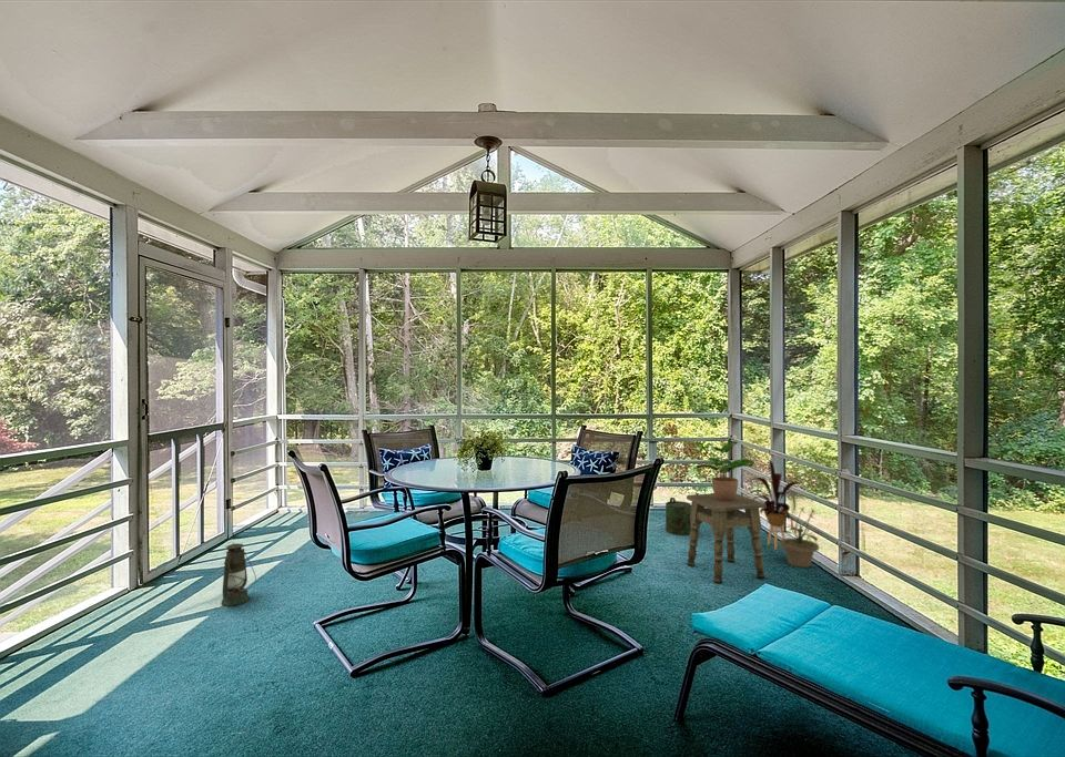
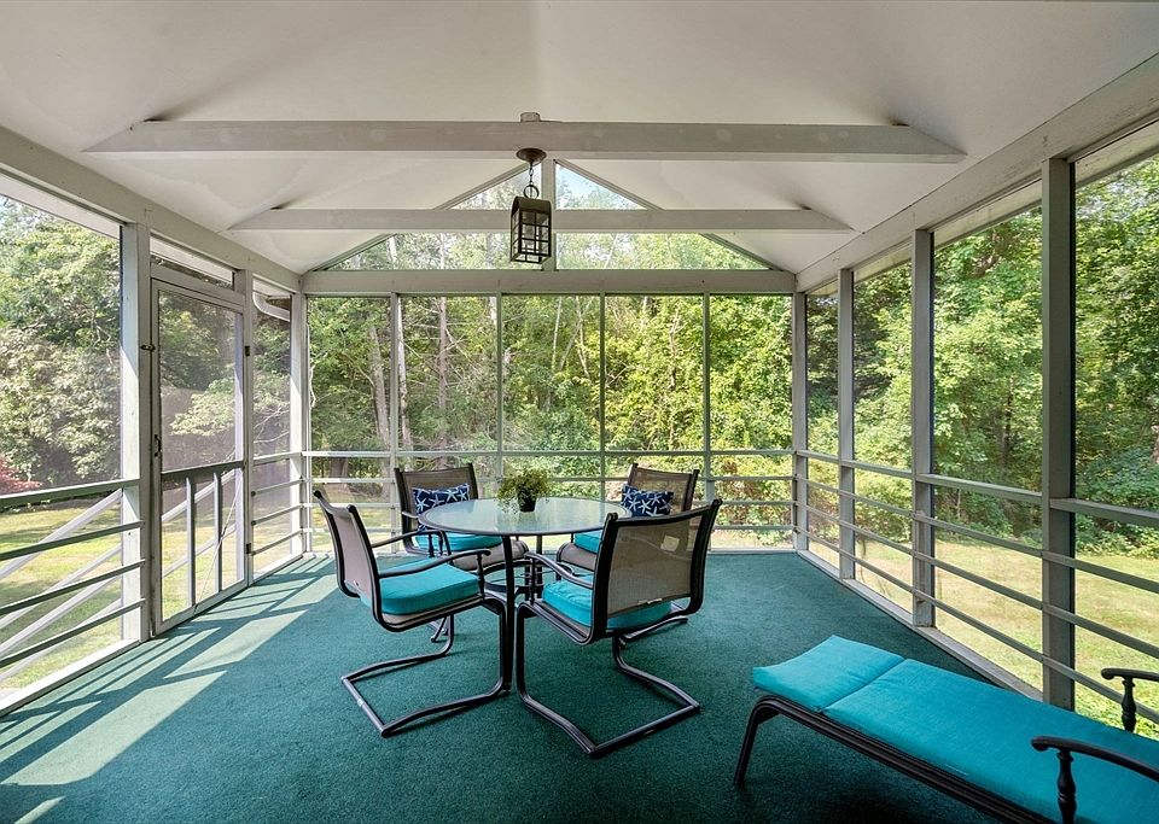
- potted plant [694,440,755,501]
- potted plant [778,507,823,569]
- house plant [742,458,802,551]
- side table [686,492,767,585]
- lantern [220,542,257,607]
- watering can [665,497,692,536]
